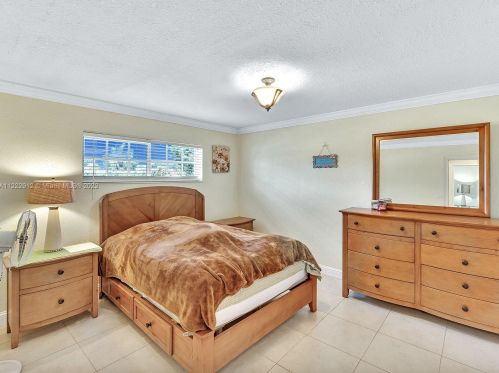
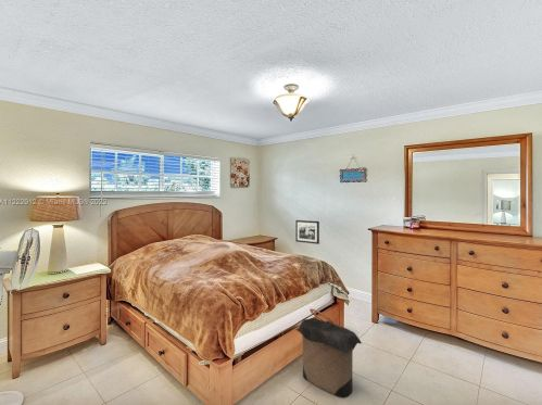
+ picture frame [294,219,320,245]
+ laundry hamper [295,307,363,398]
